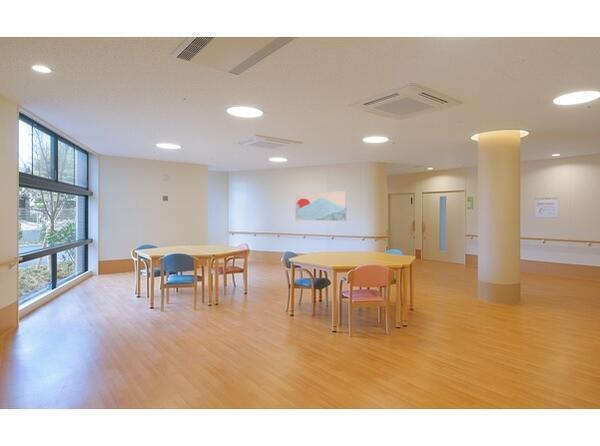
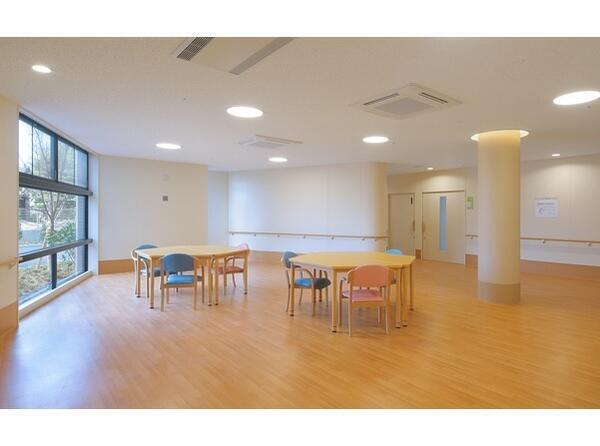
- wall art [295,190,347,221]
